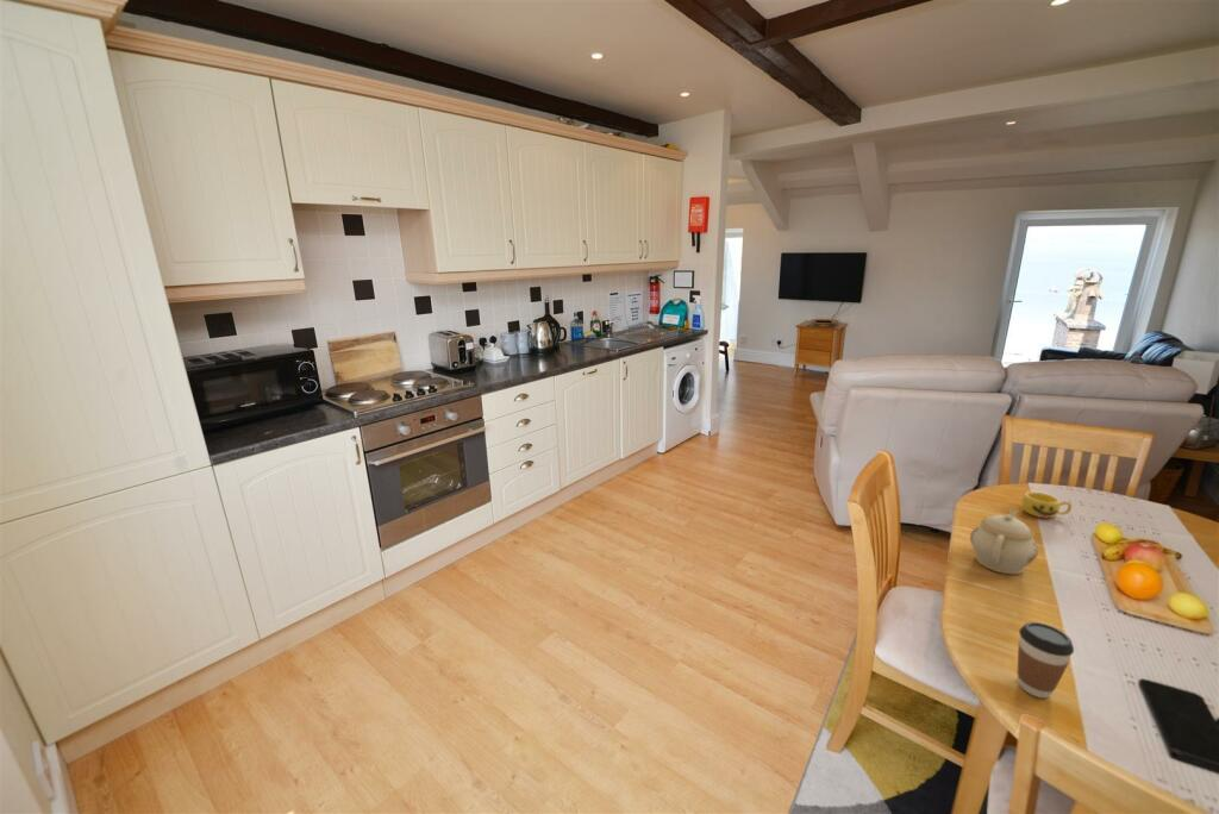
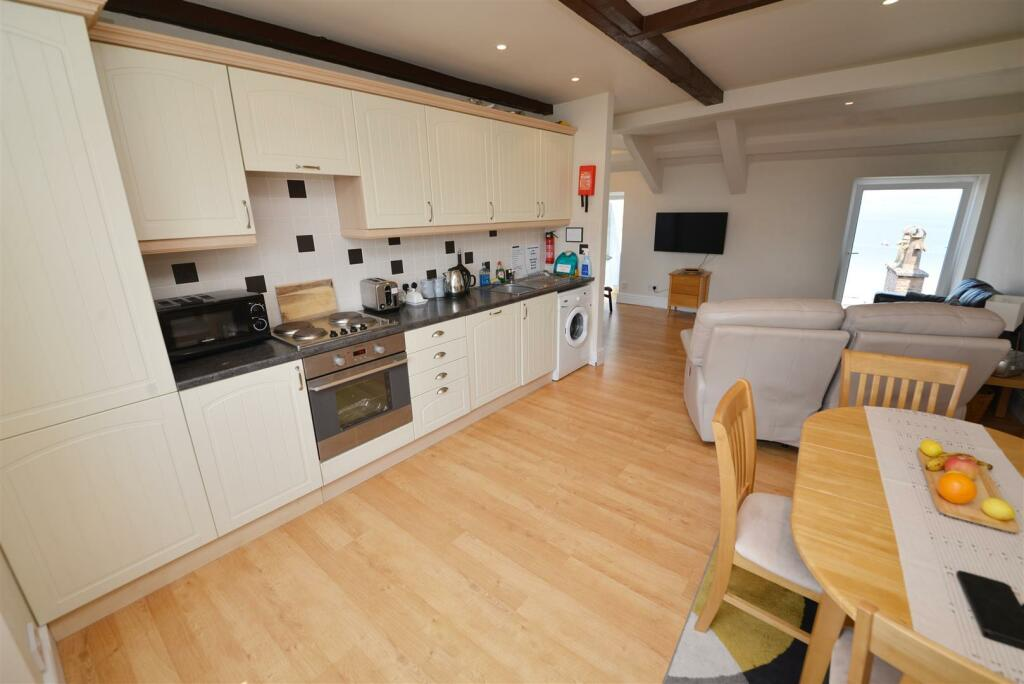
- cup [1021,490,1073,519]
- teapot [969,507,1039,575]
- coffee cup [1017,621,1075,699]
